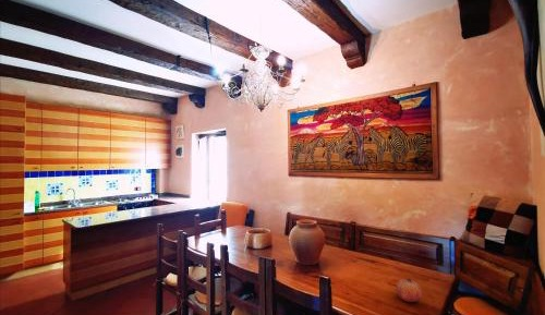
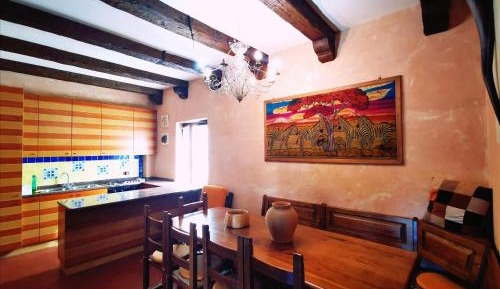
- fruit [396,277,424,303]
